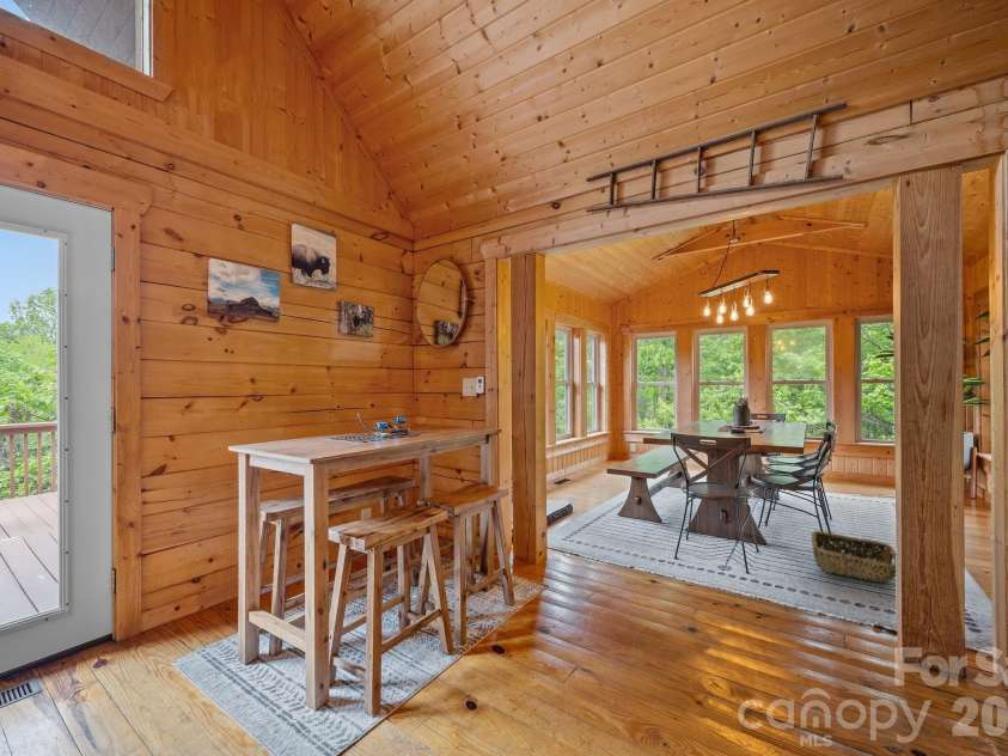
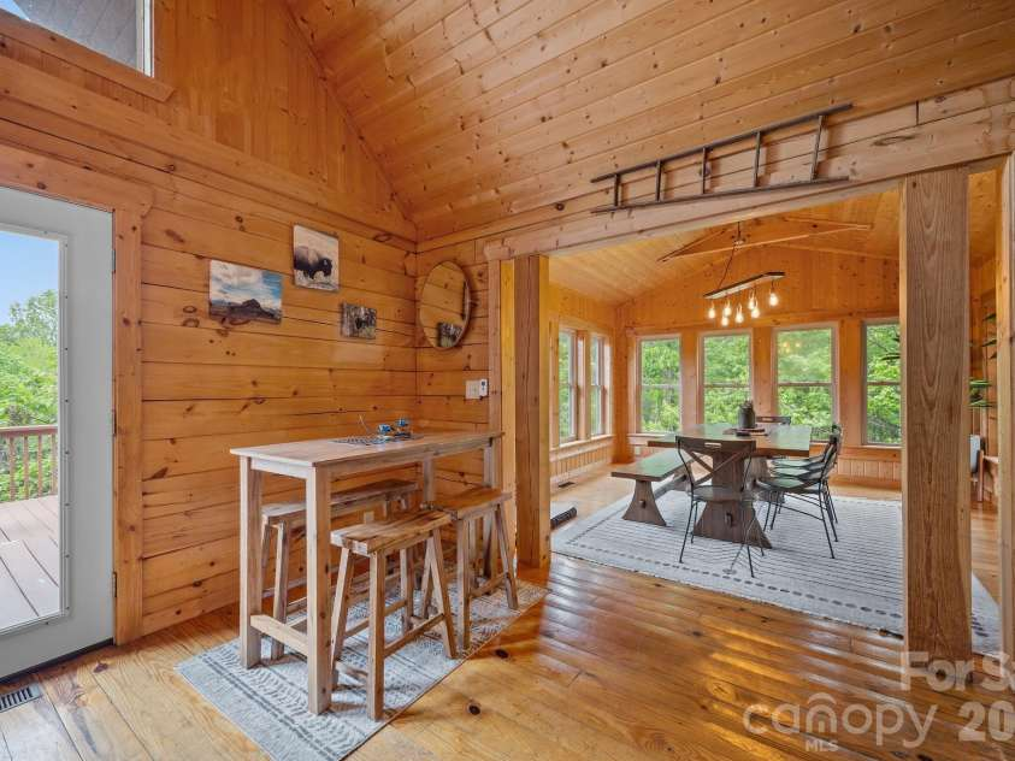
- woven basket [811,530,897,584]
